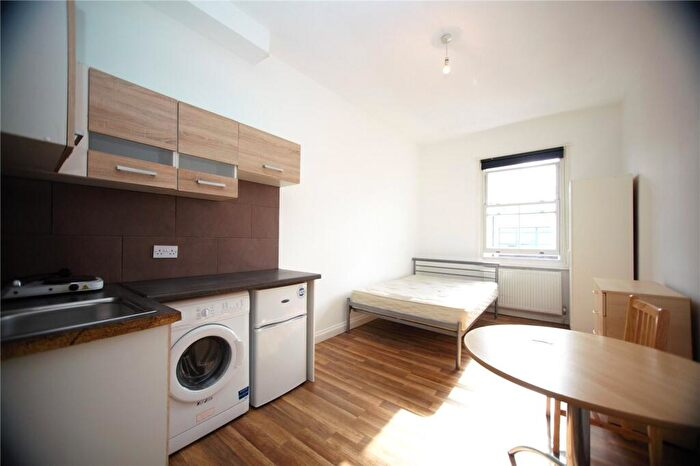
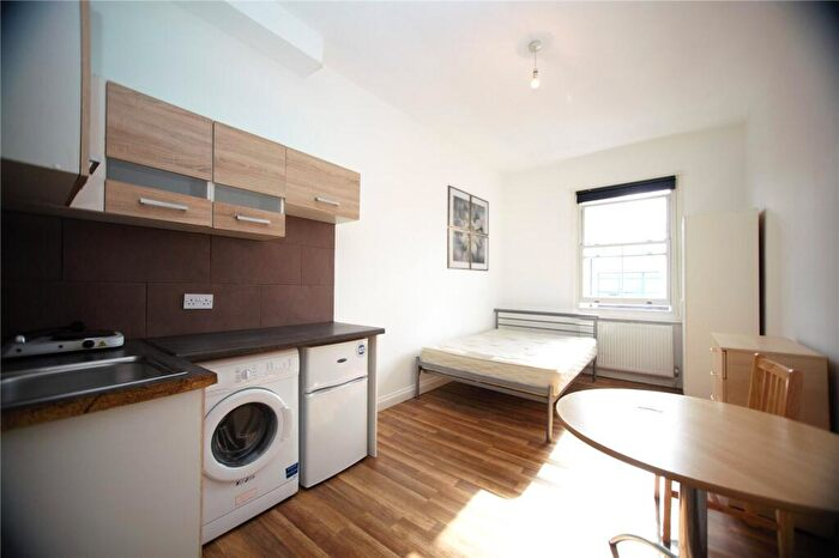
+ wall art [446,184,490,272]
